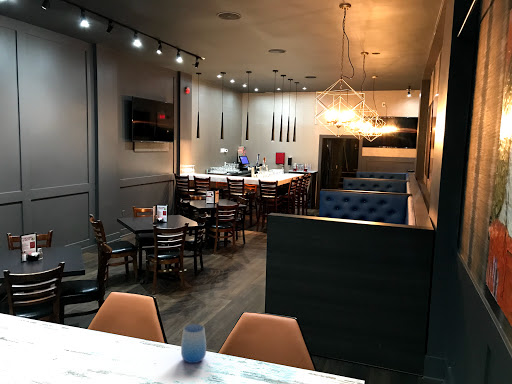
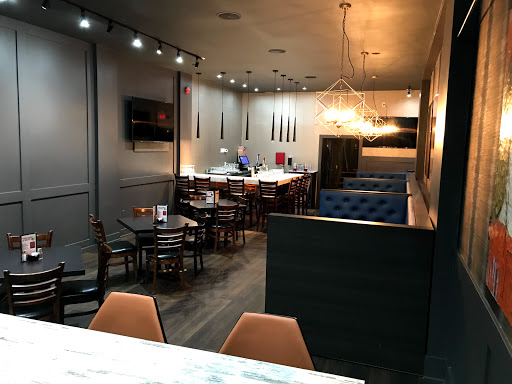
- cup [180,323,207,364]
